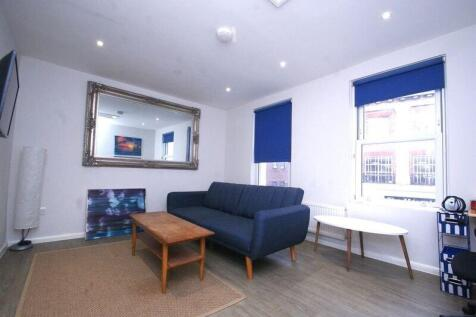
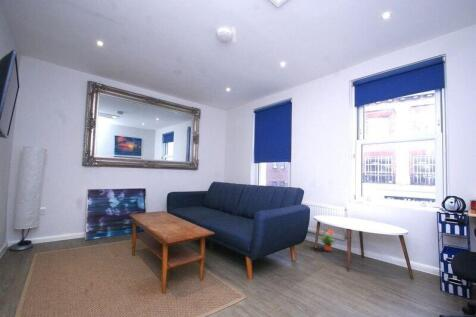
+ potted plant [317,228,338,252]
